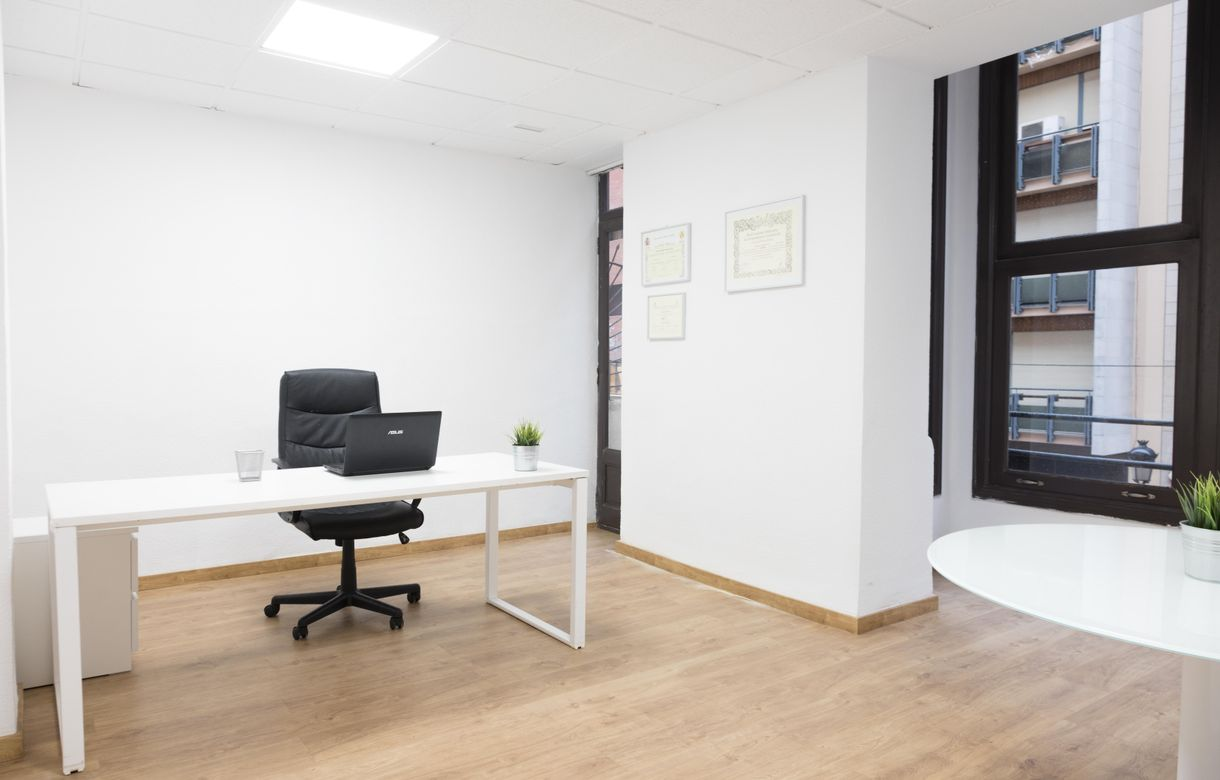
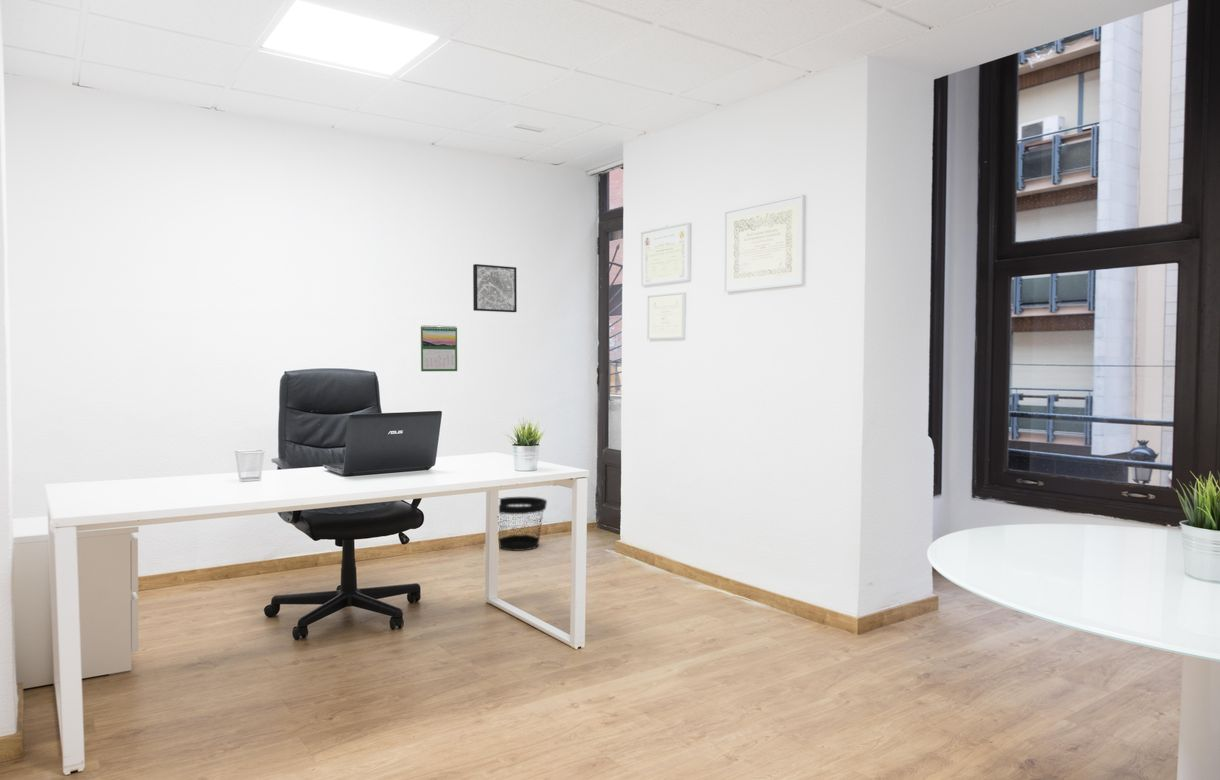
+ calendar [420,324,458,372]
+ wastebasket [498,496,548,552]
+ wall art [472,263,518,313]
